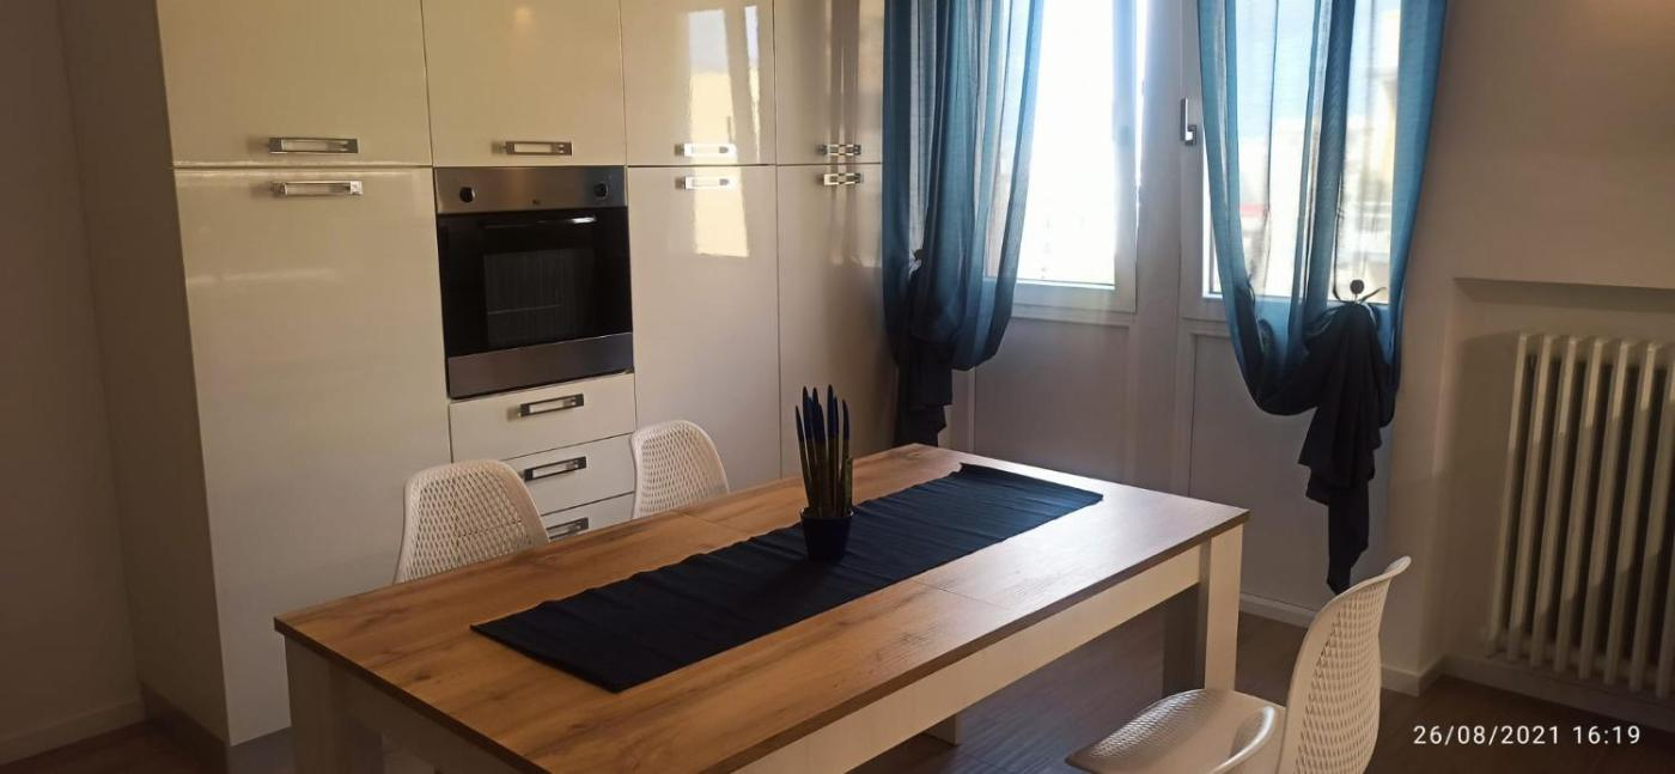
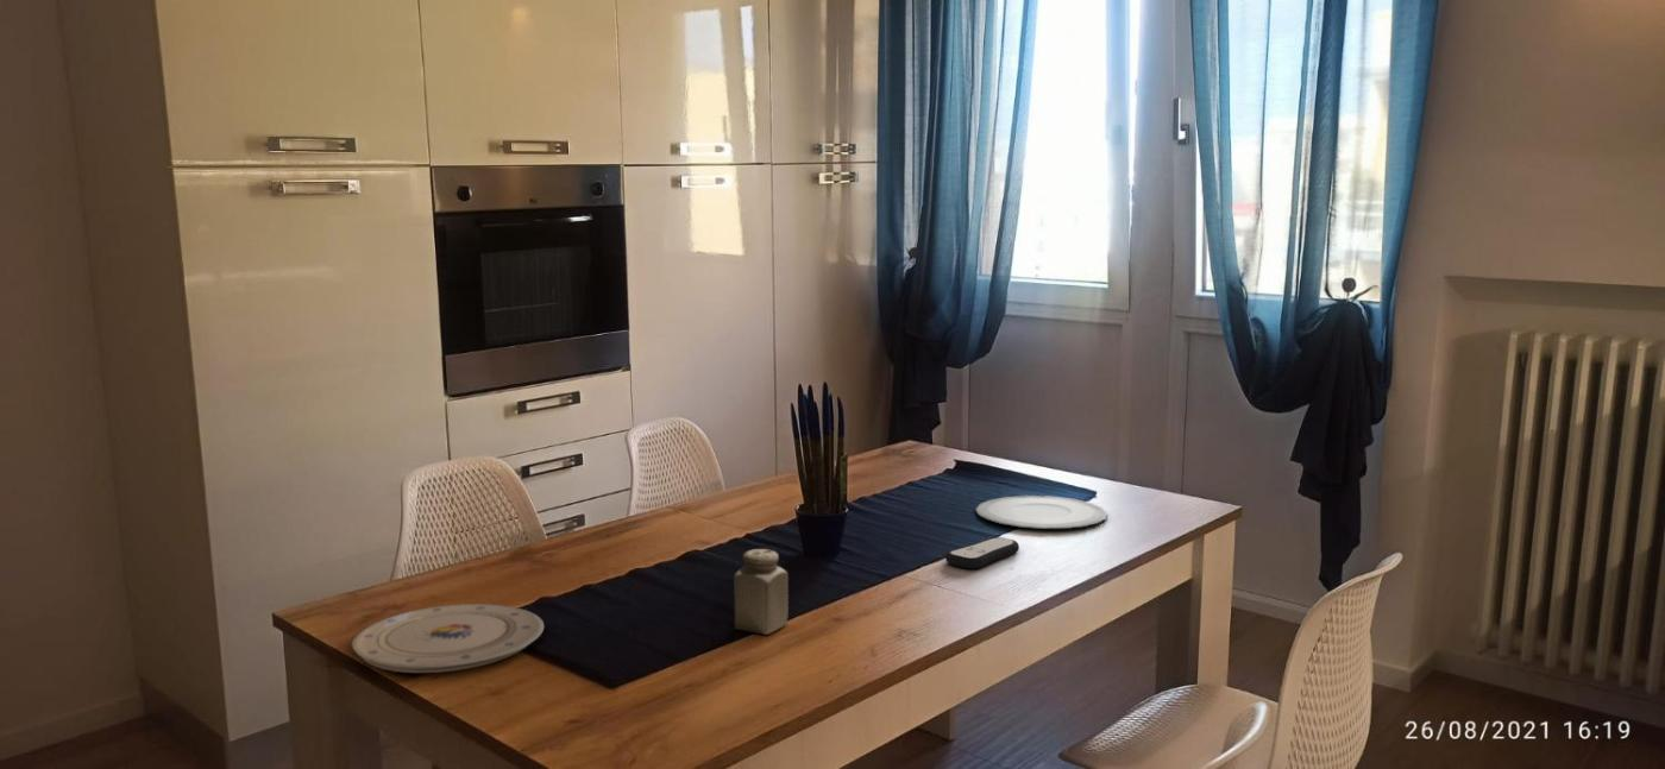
+ plate [975,494,1108,530]
+ remote control [944,536,1020,569]
+ plate [350,603,545,674]
+ salt shaker [733,548,790,636]
